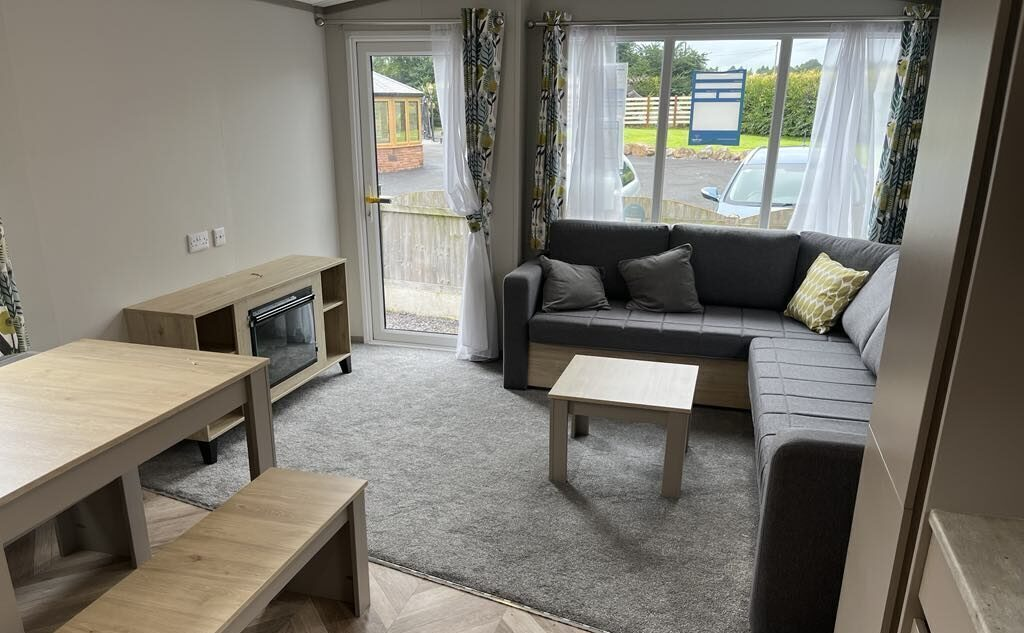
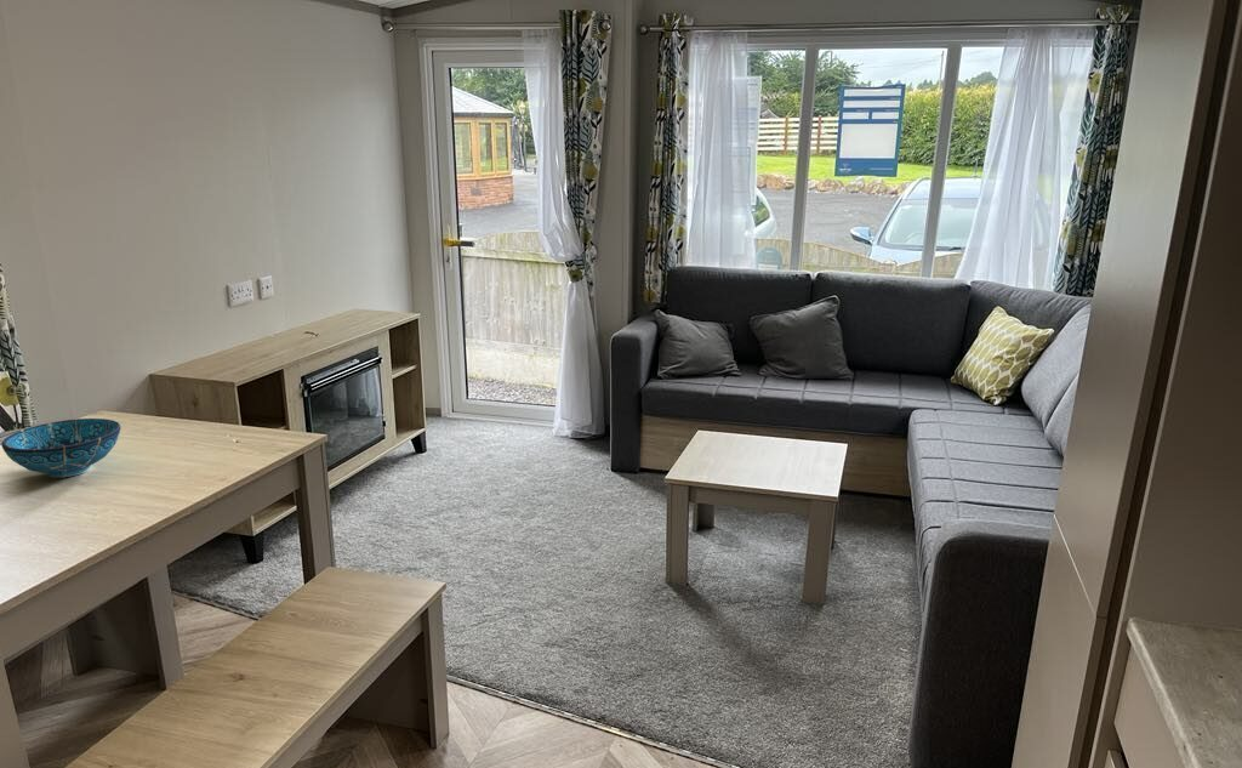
+ decorative bowl [0,417,123,478]
